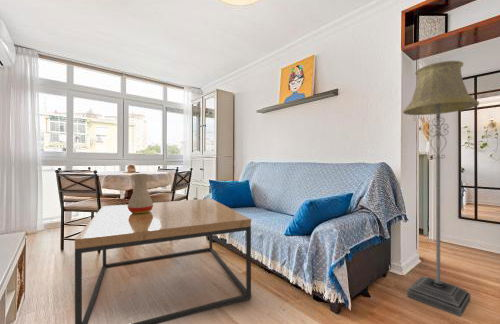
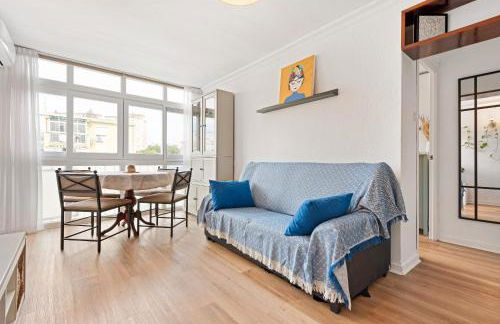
- vase [127,173,154,214]
- coffee table [74,198,252,324]
- floor lamp [402,60,480,318]
